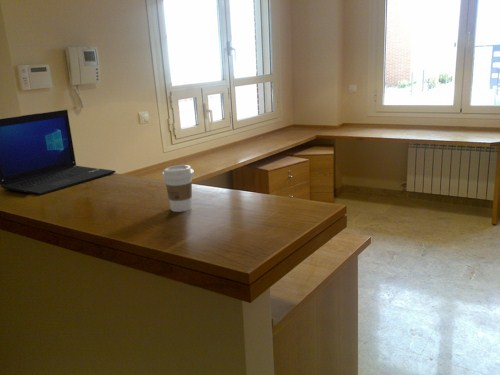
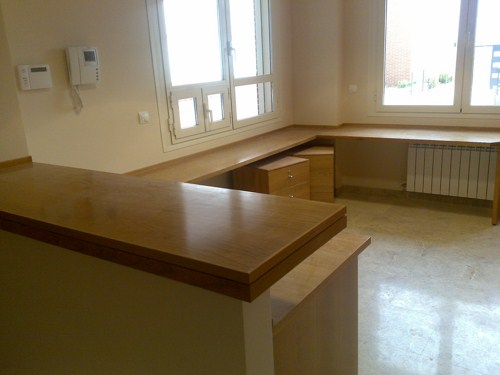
- coffee cup [161,164,195,213]
- laptop [0,109,116,196]
